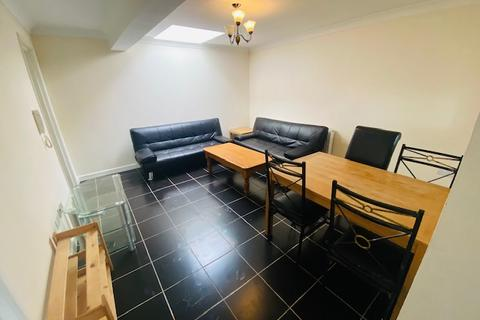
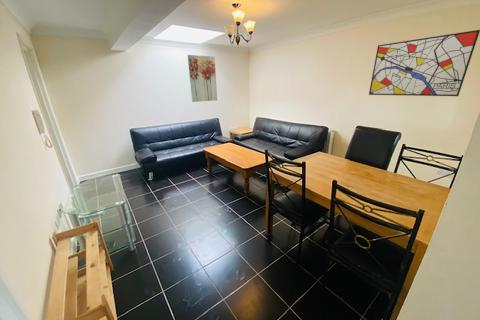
+ wall art [187,54,218,103]
+ wall art [368,29,480,97]
